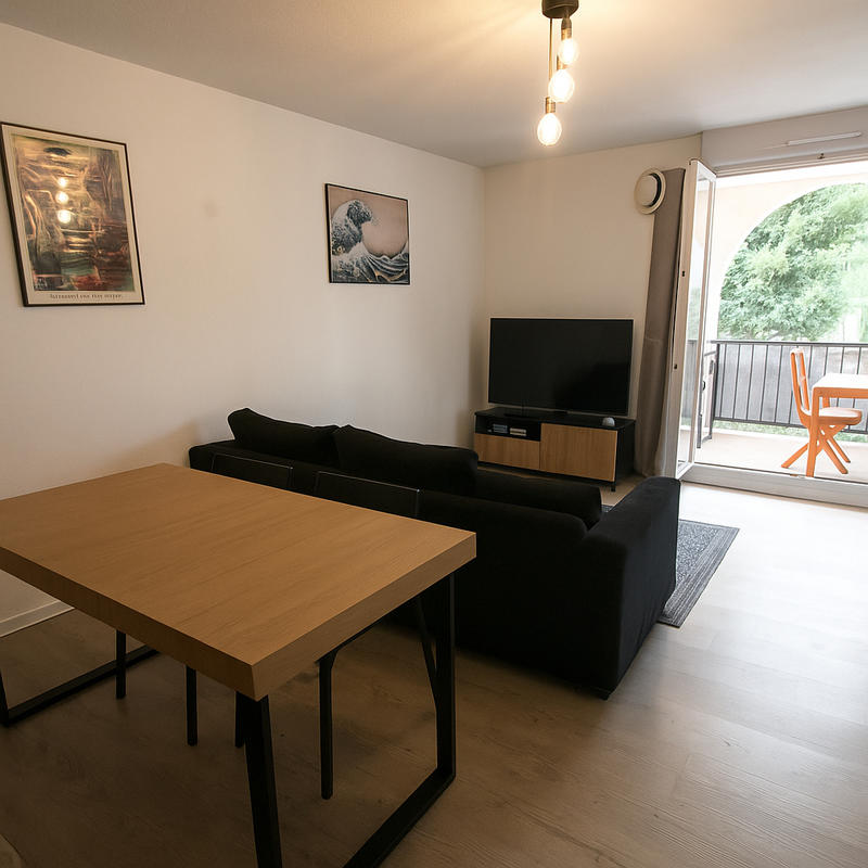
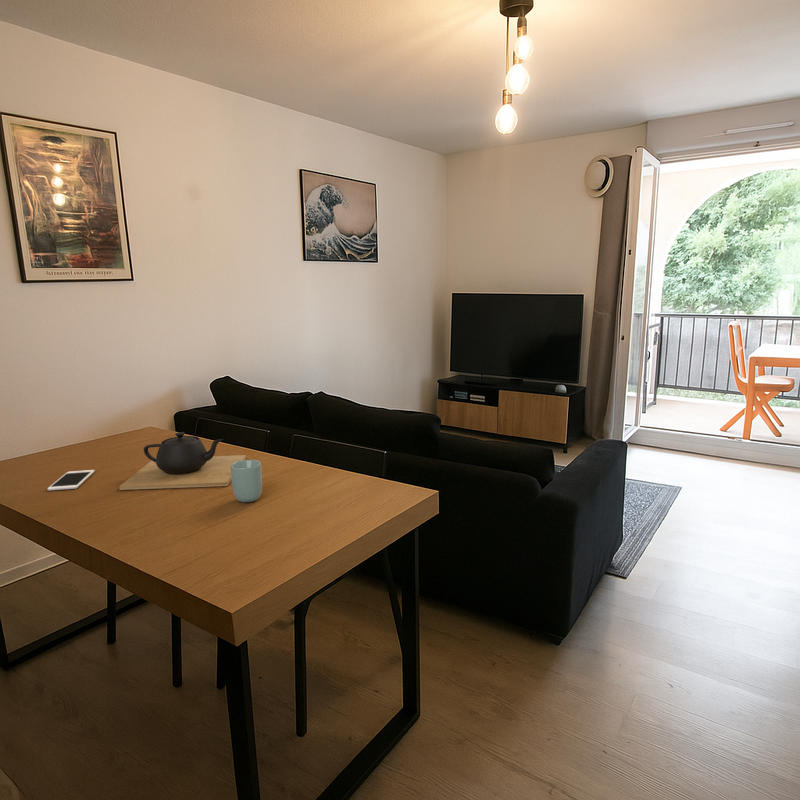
+ teapot [119,431,247,491]
+ cup [231,459,263,503]
+ cell phone [46,469,96,491]
